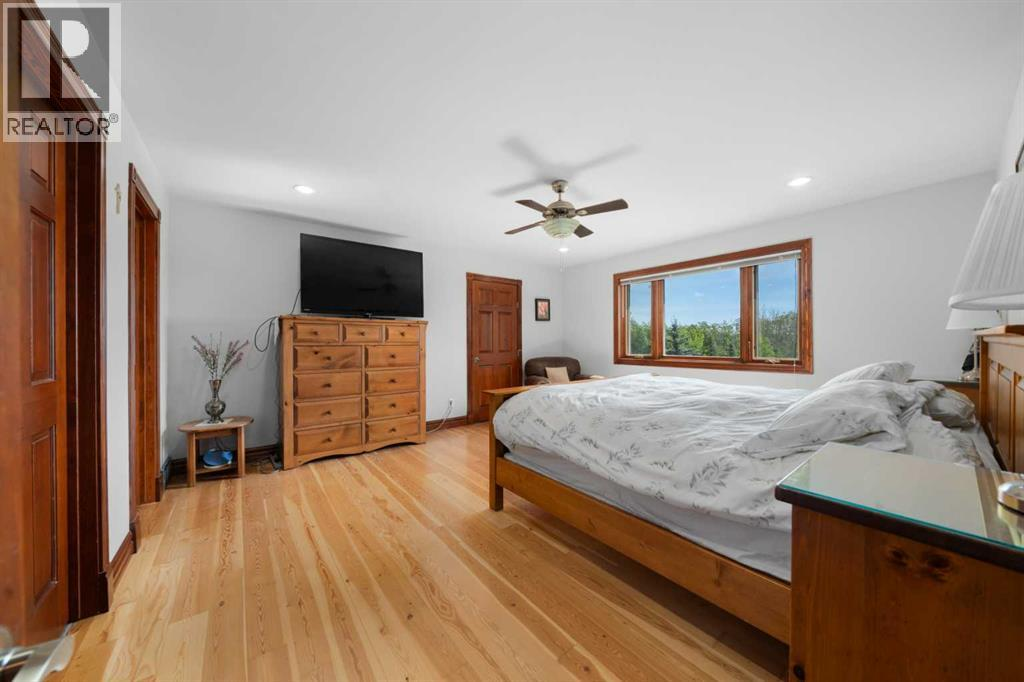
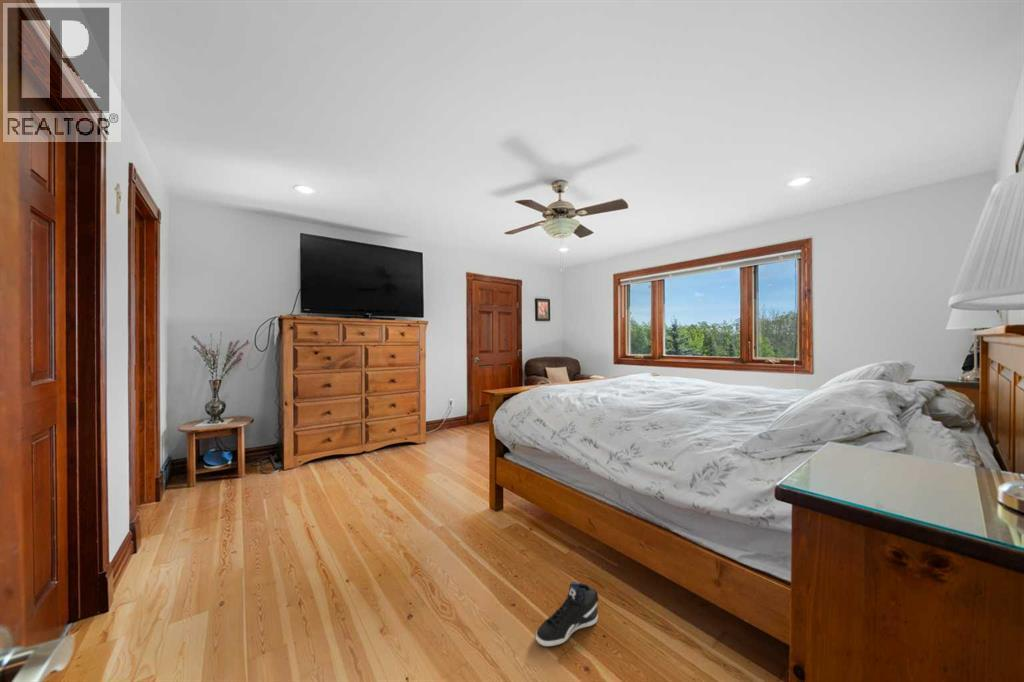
+ sneaker [535,581,600,647]
